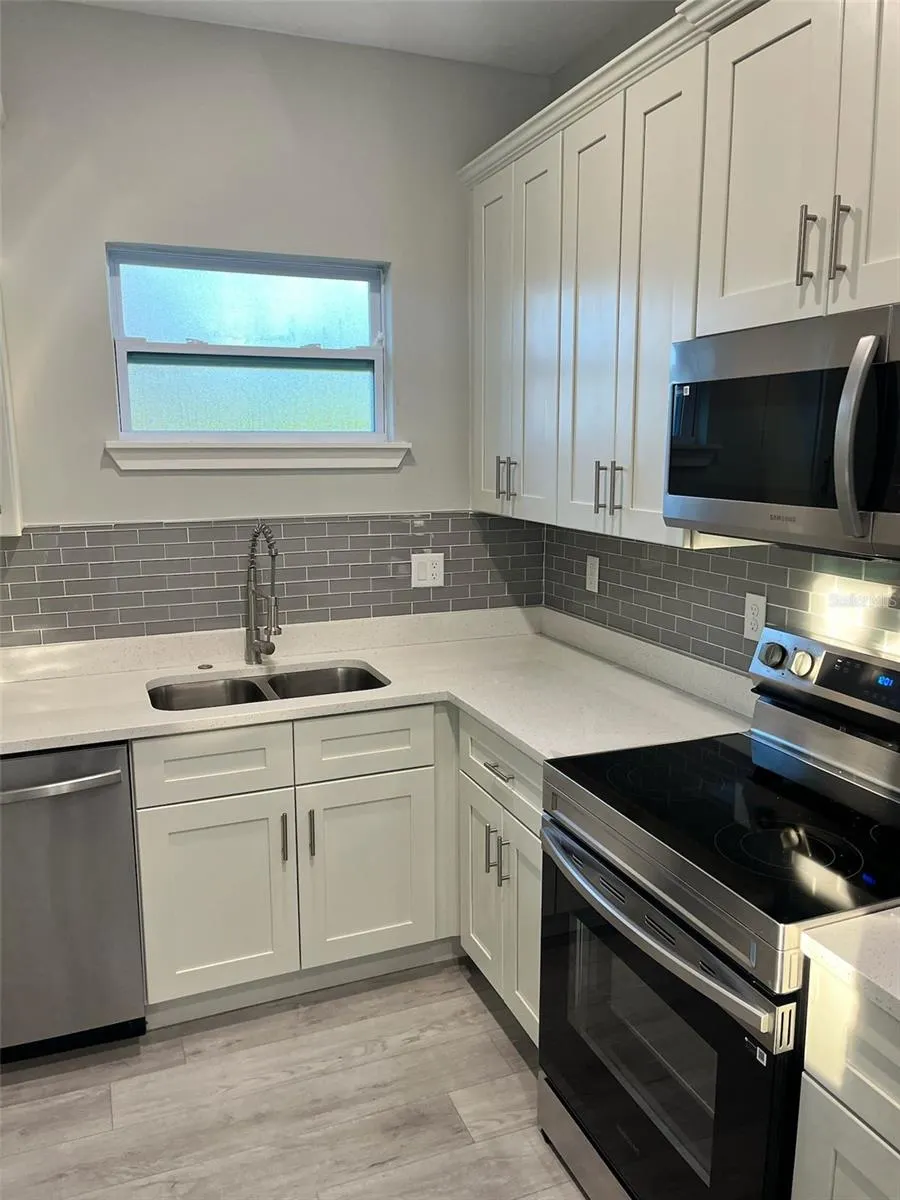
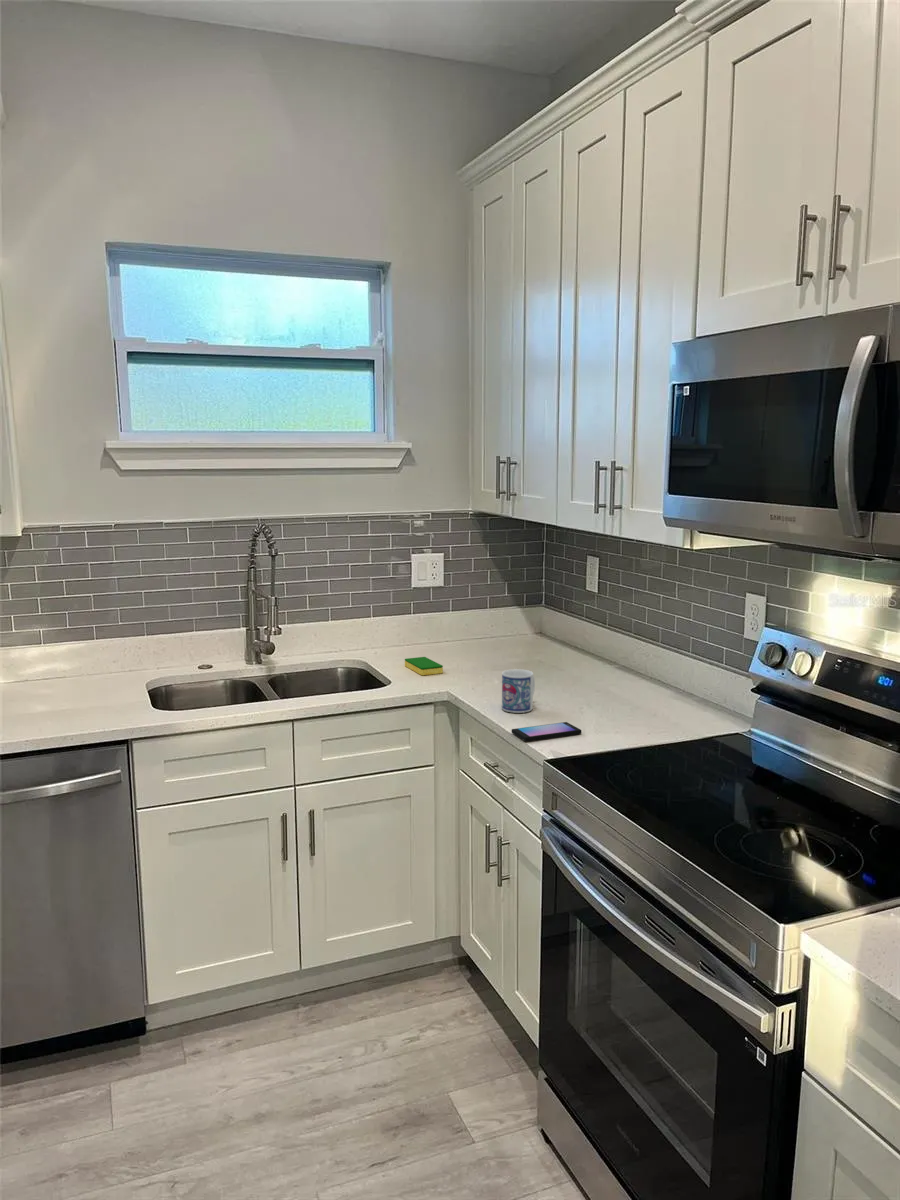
+ dish sponge [404,656,444,676]
+ smartphone [511,721,582,742]
+ mug [501,668,536,714]
